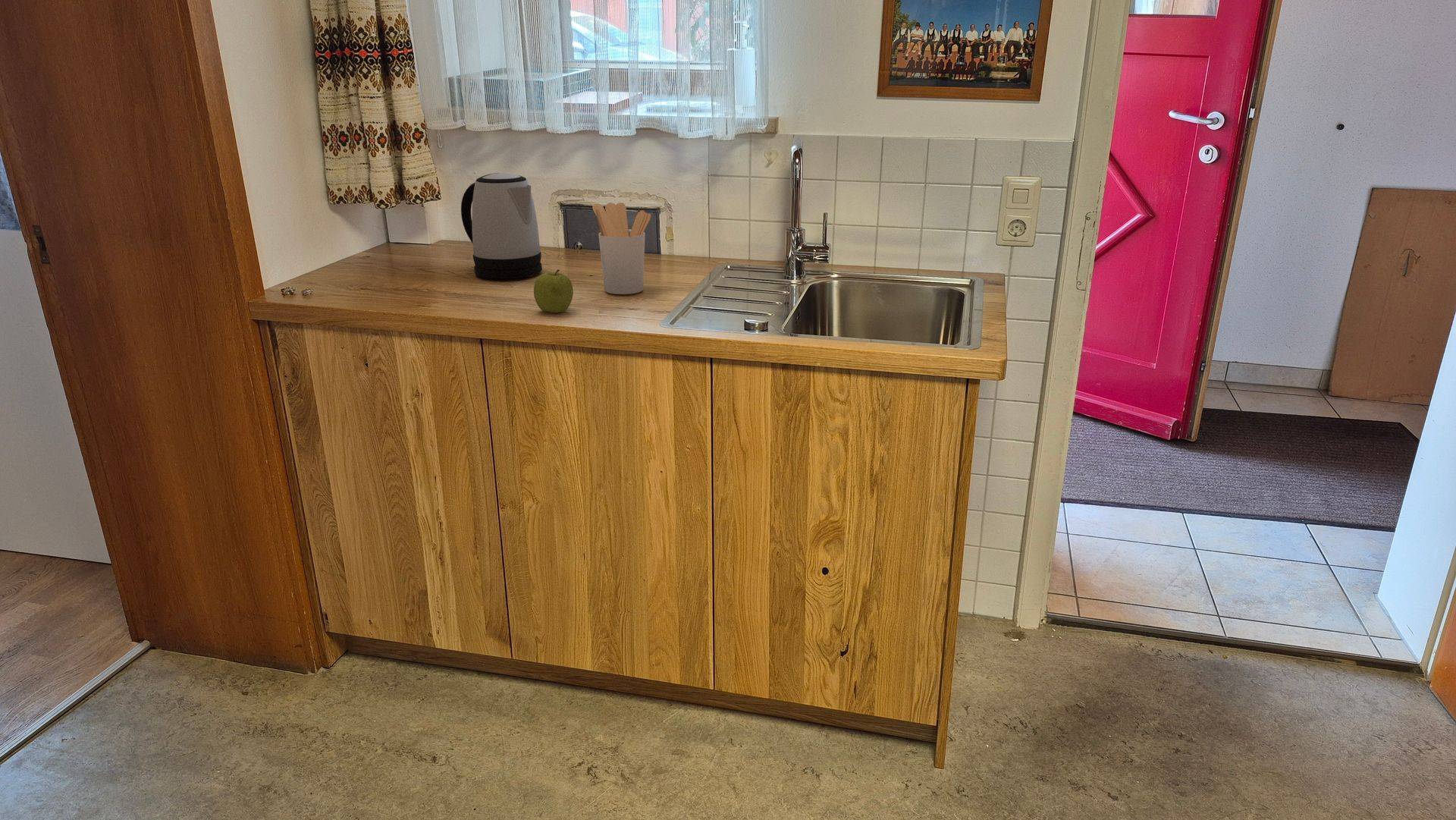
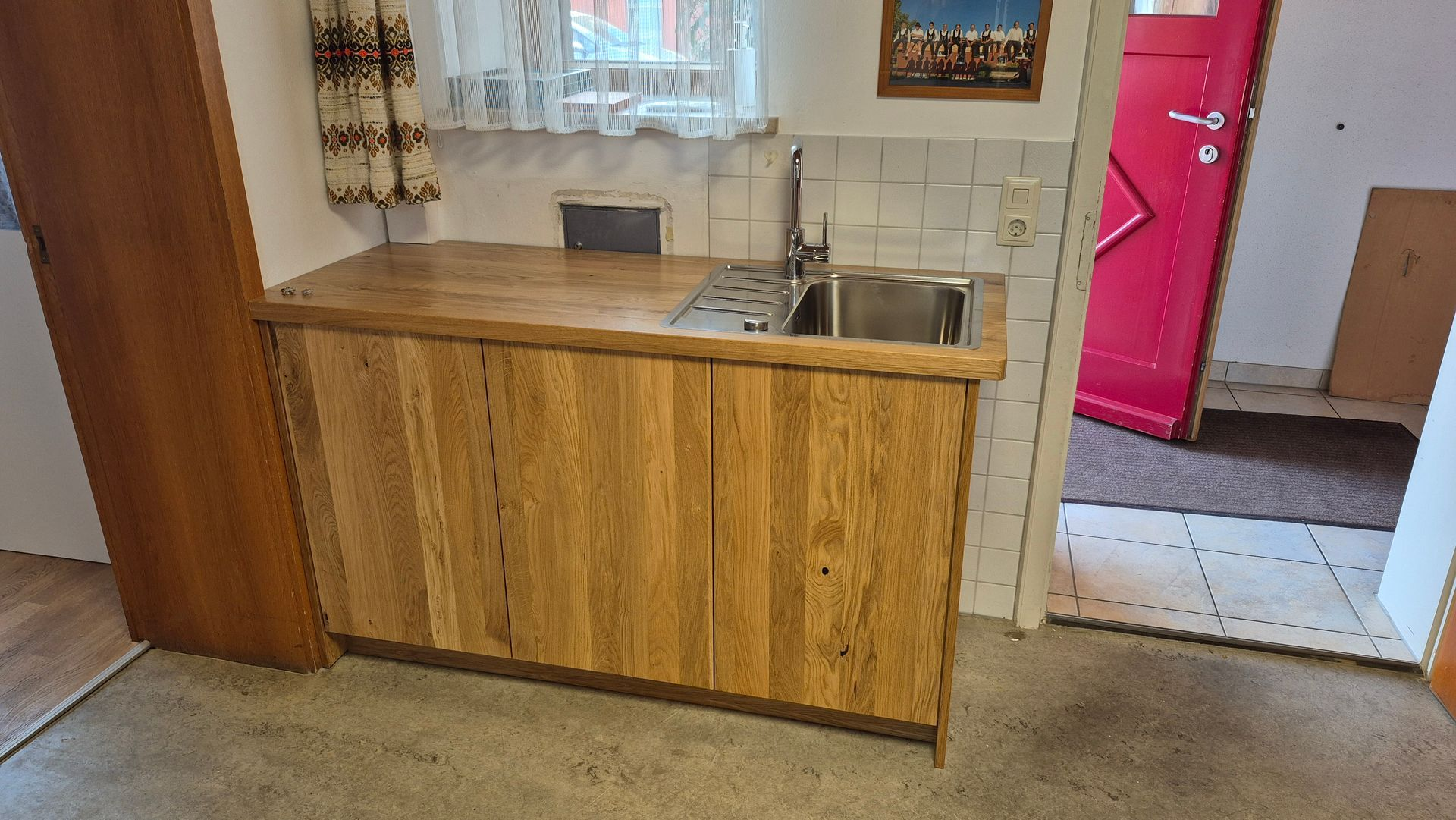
- utensil holder [591,202,651,295]
- fruit [533,269,574,313]
- kettle [460,172,543,279]
